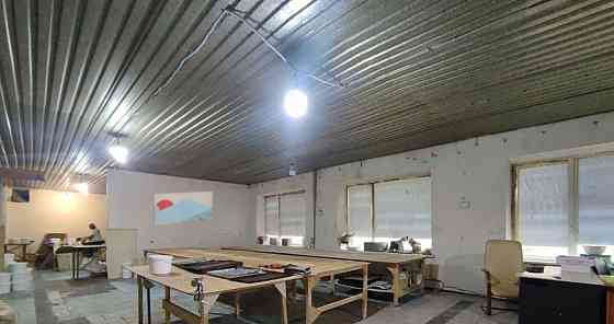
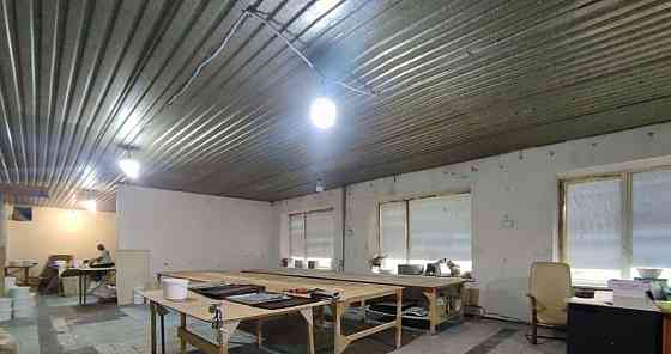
- wall art [152,190,214,227]
